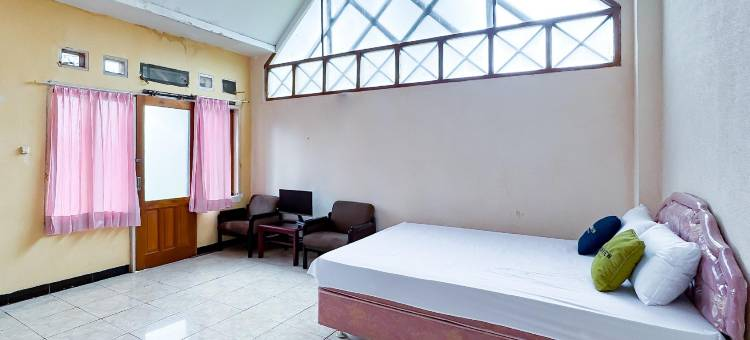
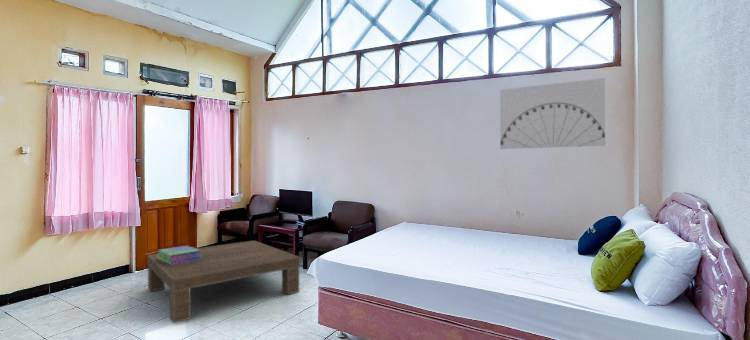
+ coffee table [147,240,300,324]
+ stack of books [156,245,202,266]
+ wall art [499,77,606,150]
